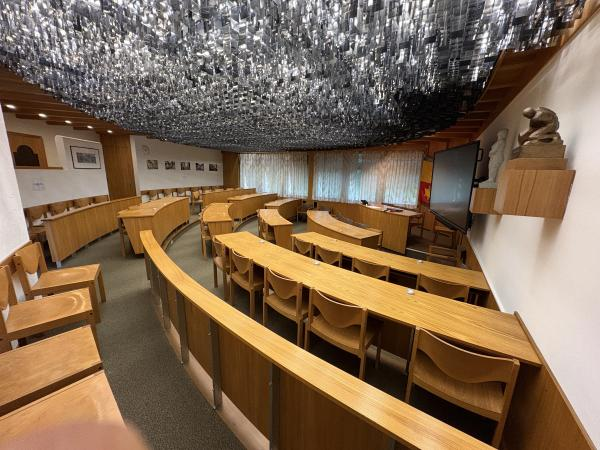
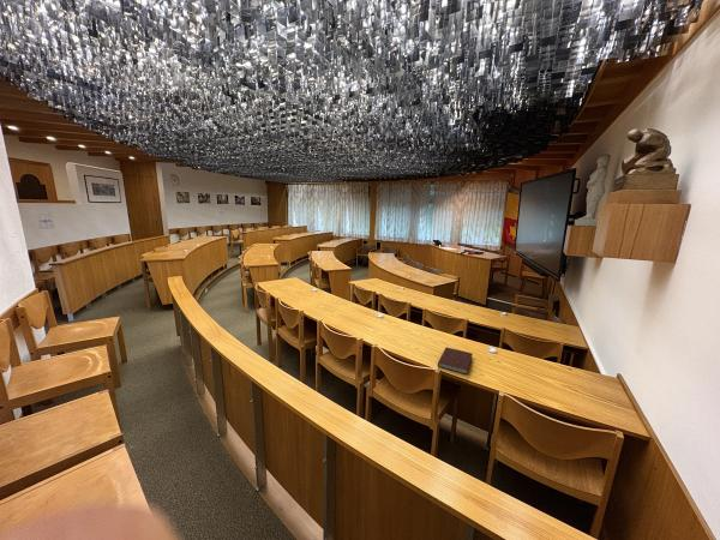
+ notebook [437,346,474,376]
